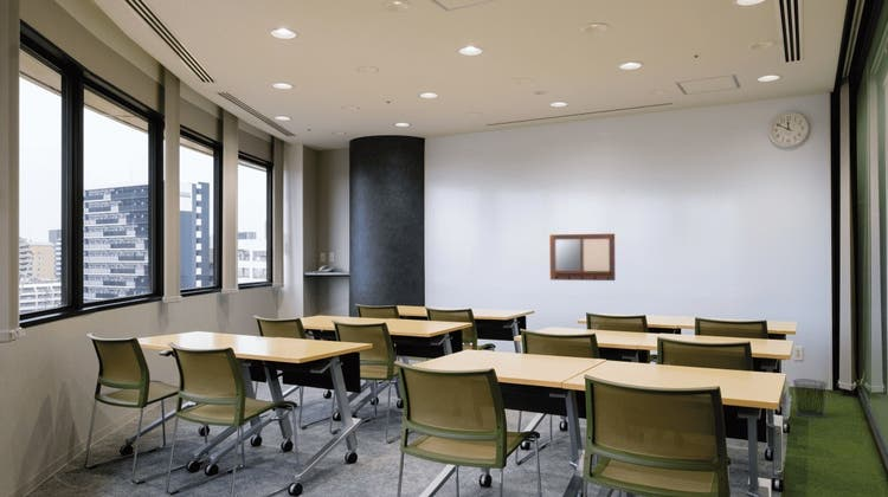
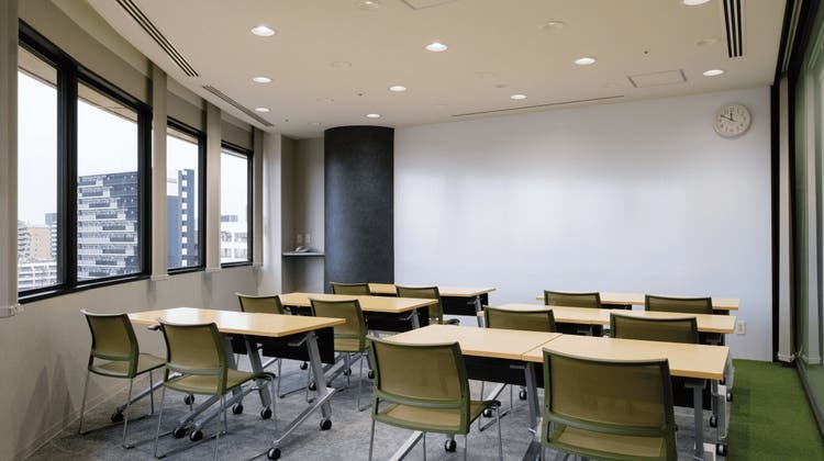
- writing board [548,233,617,282]
- waste bin [792,377,829,419]
